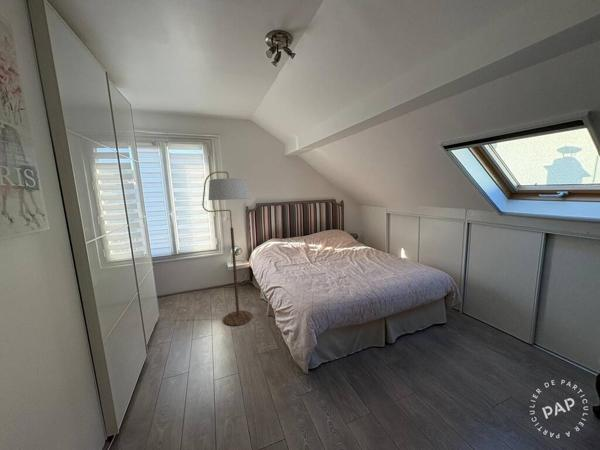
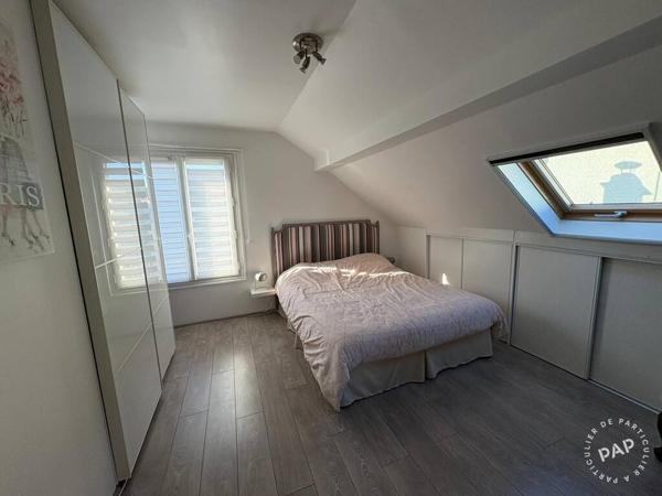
- floor lamp [201,171,253,327]
